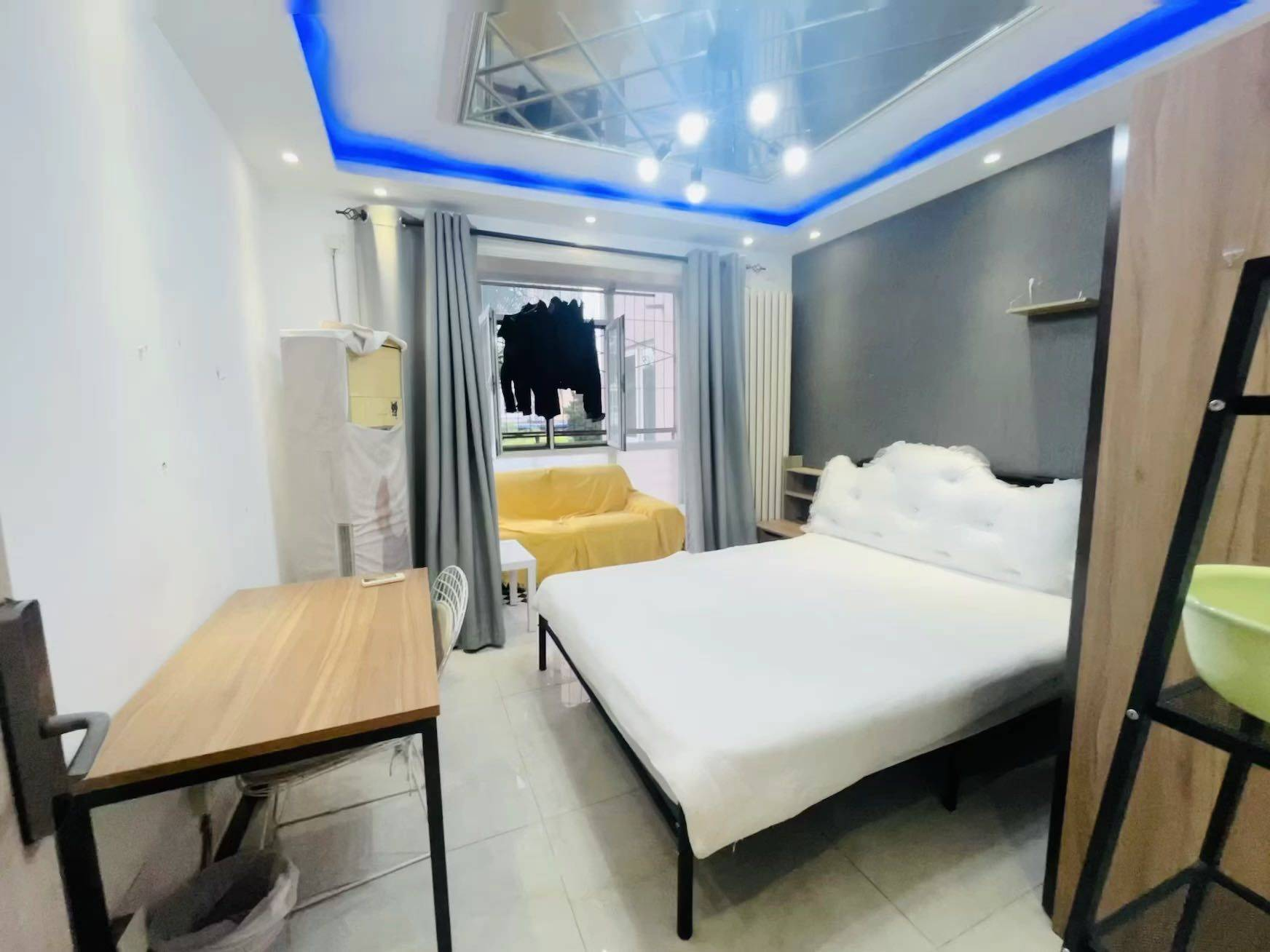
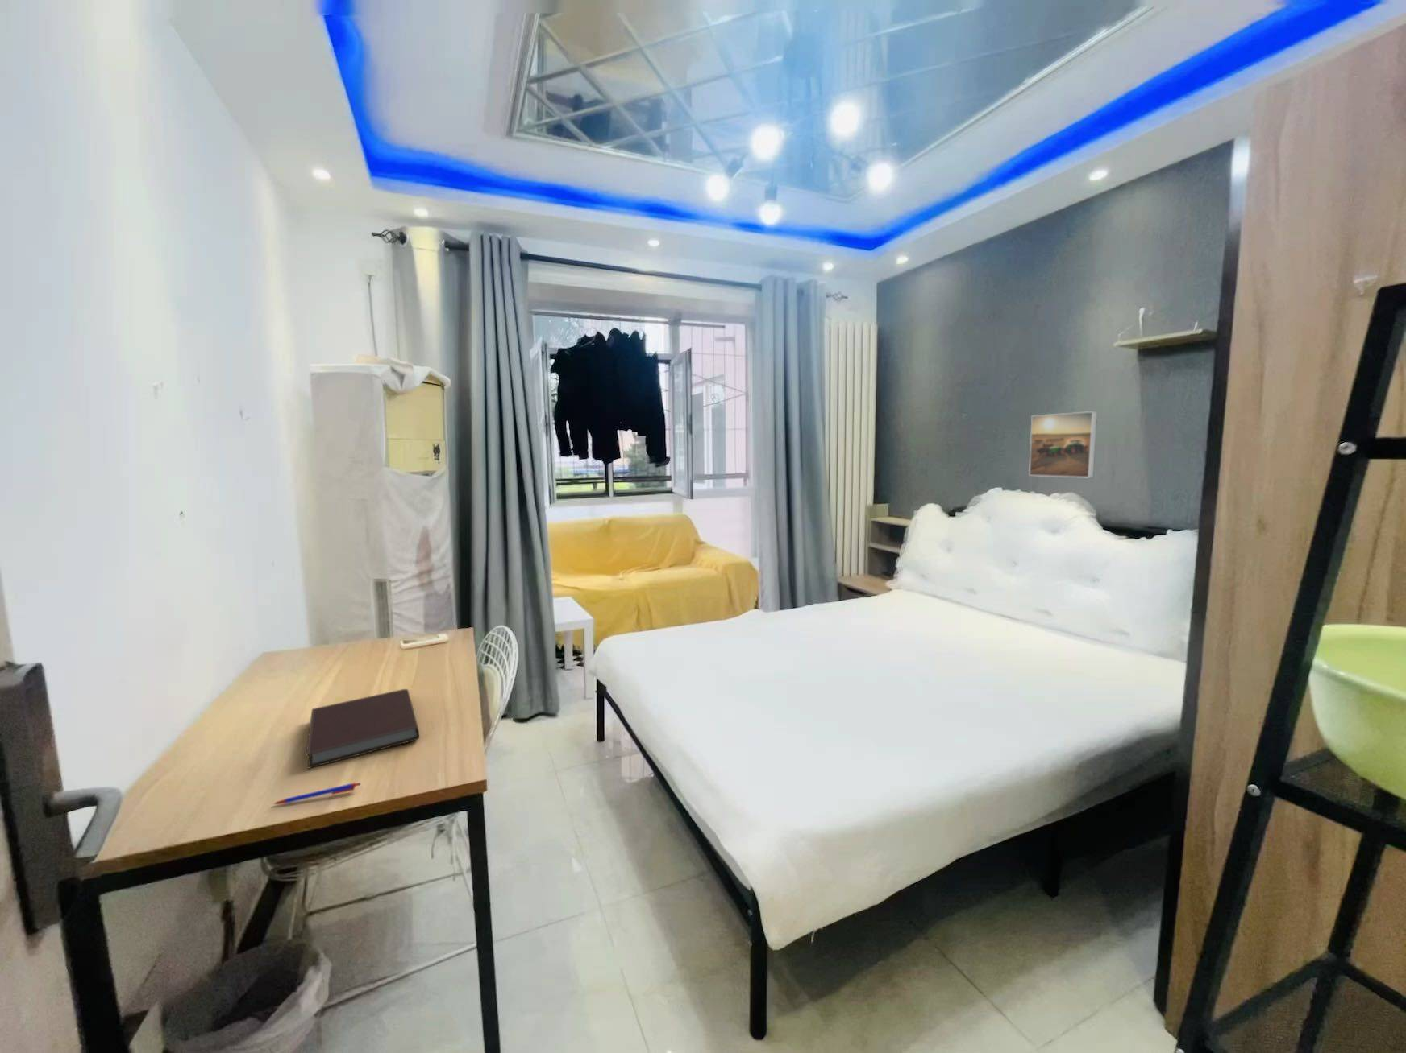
+ pen [272,782,361,805]
+ notebook [304,688,420,770]
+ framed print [1027,410,1098,479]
